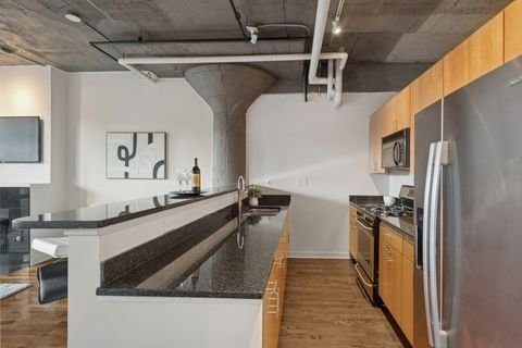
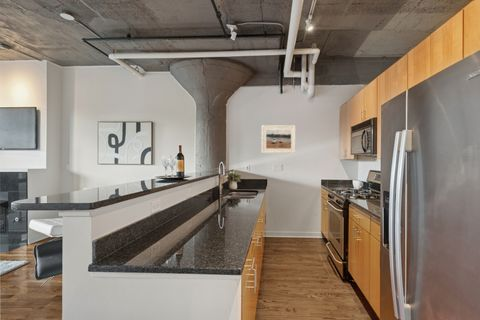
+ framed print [261,124,297,154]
